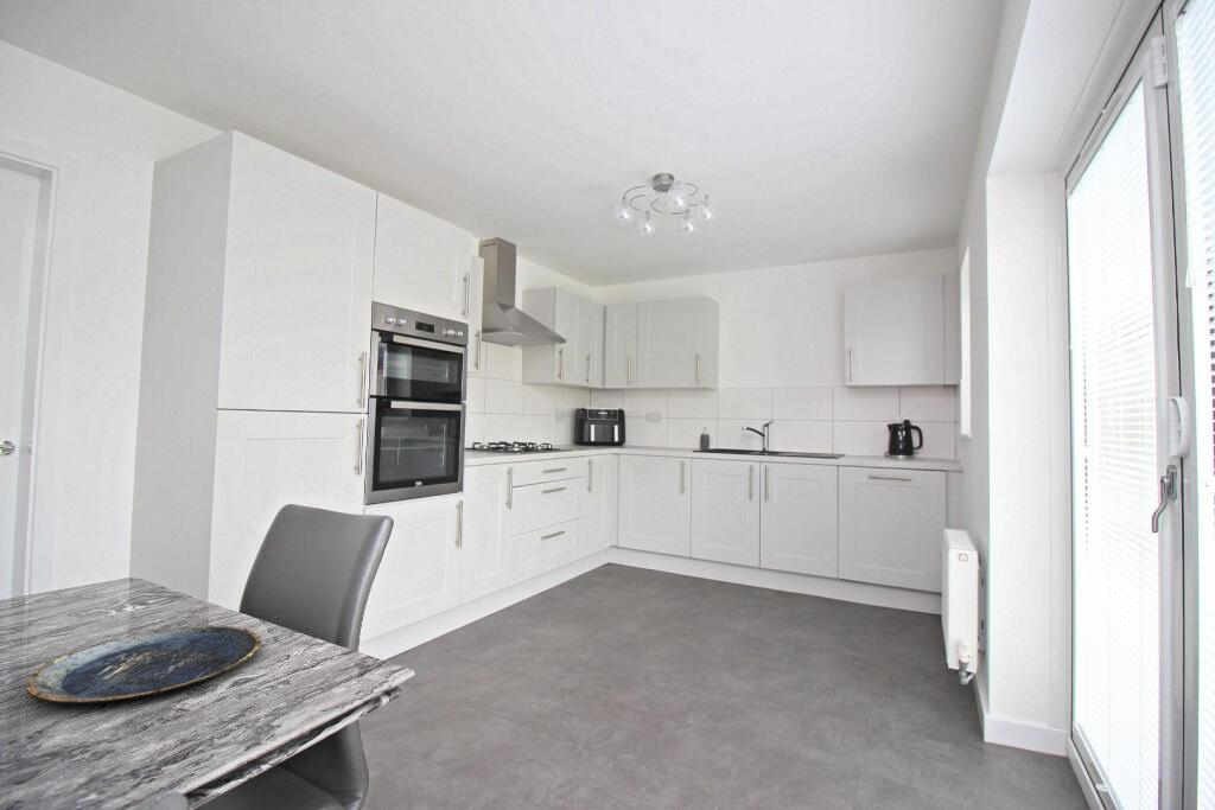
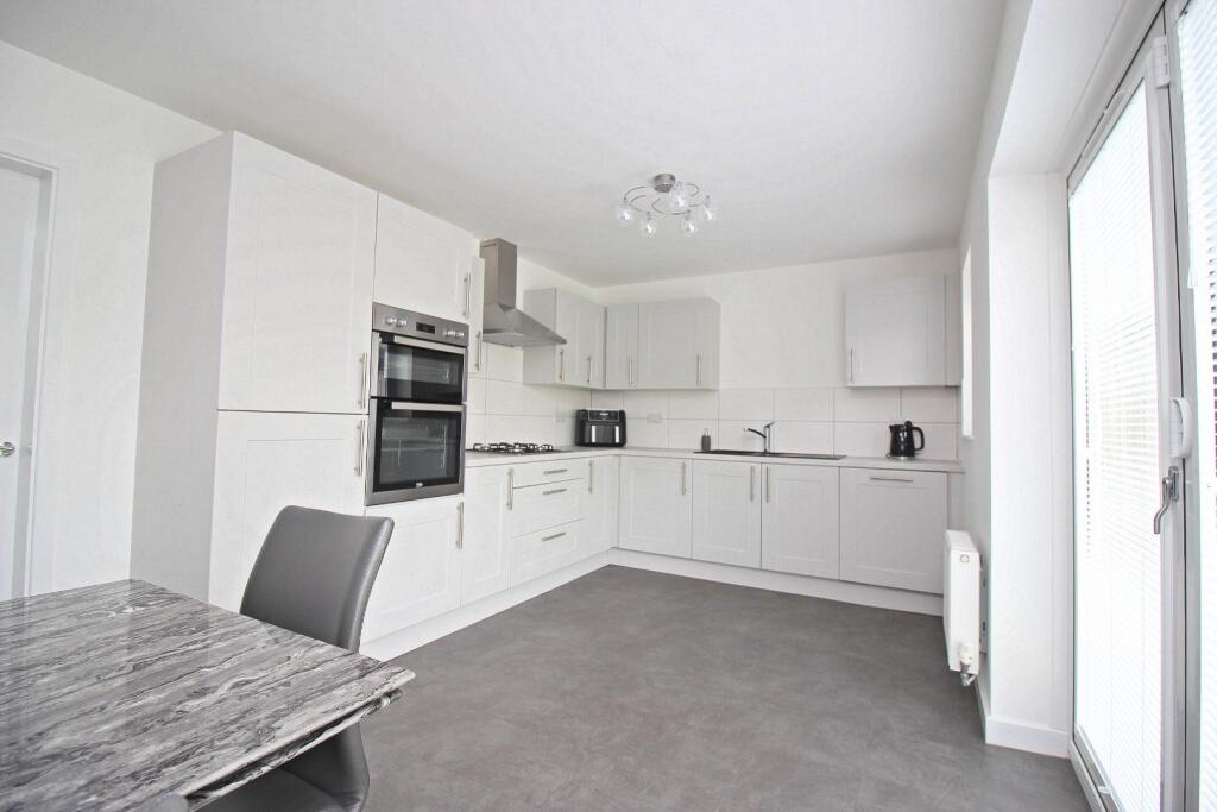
- plate [26,625,262,704]
